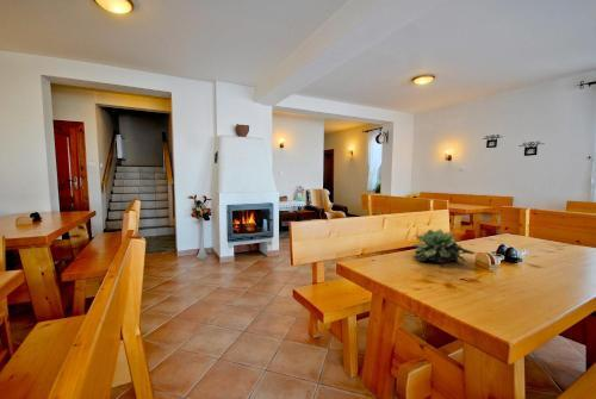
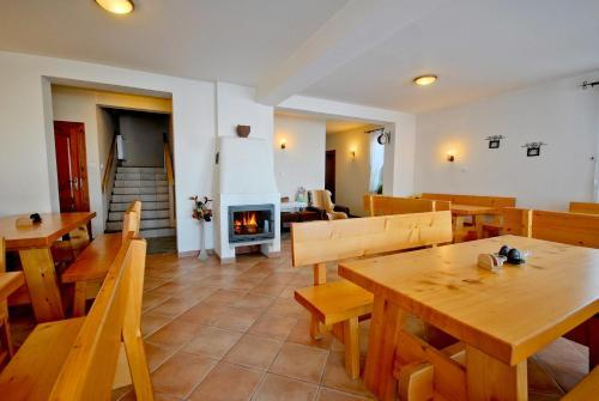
- succulent plant [411,227,477,266]
